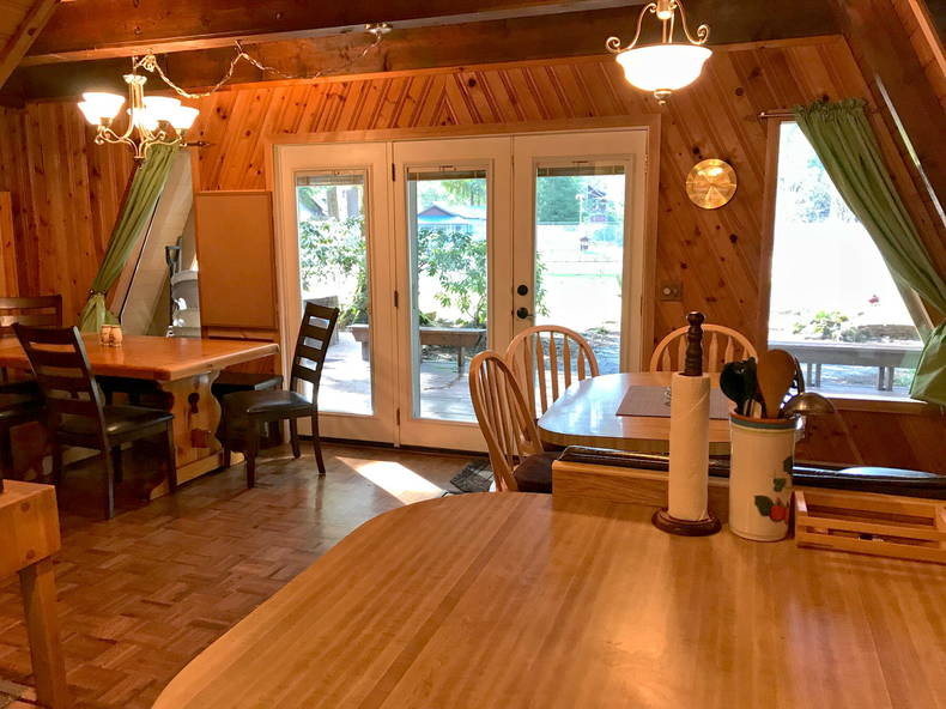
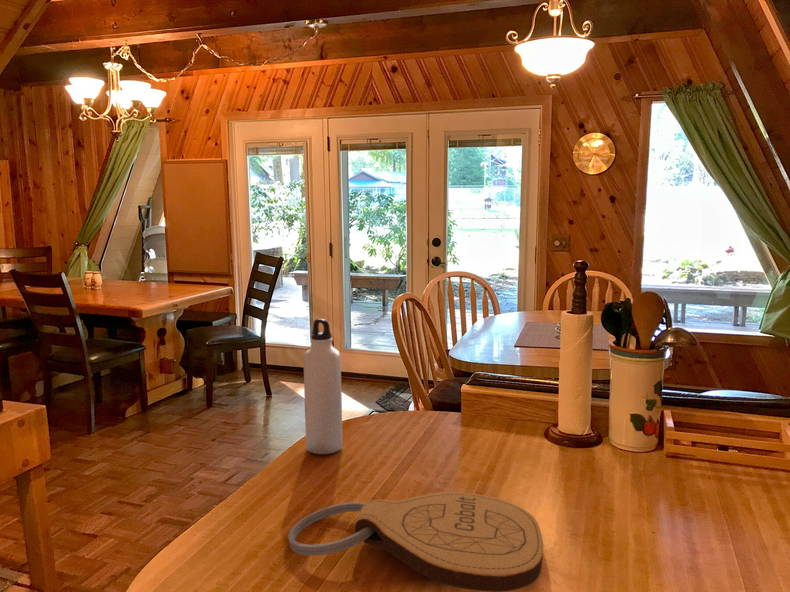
+ water bottle [303,318,343,455]
+ key chain [287,491,544,592]
